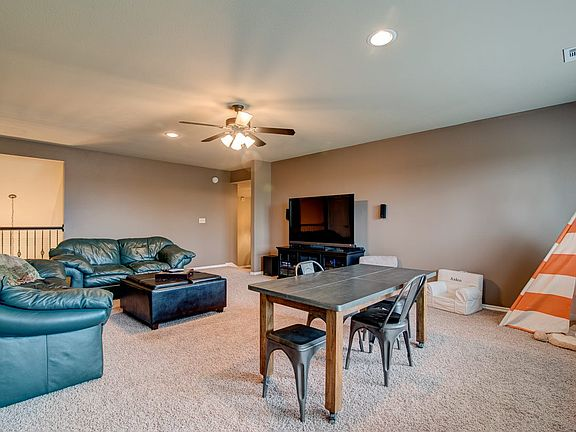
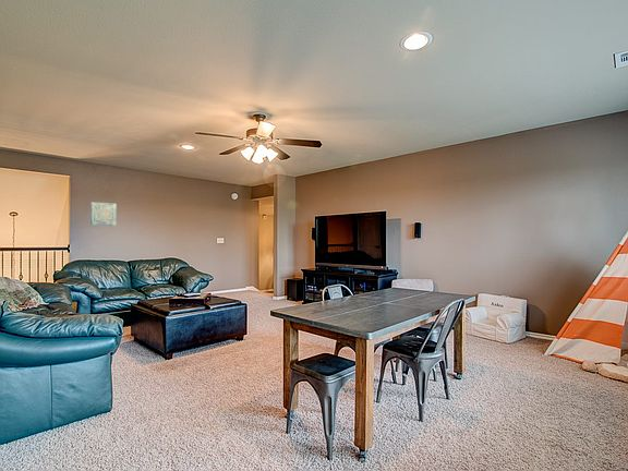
+ wall art [89,201,118,227]
